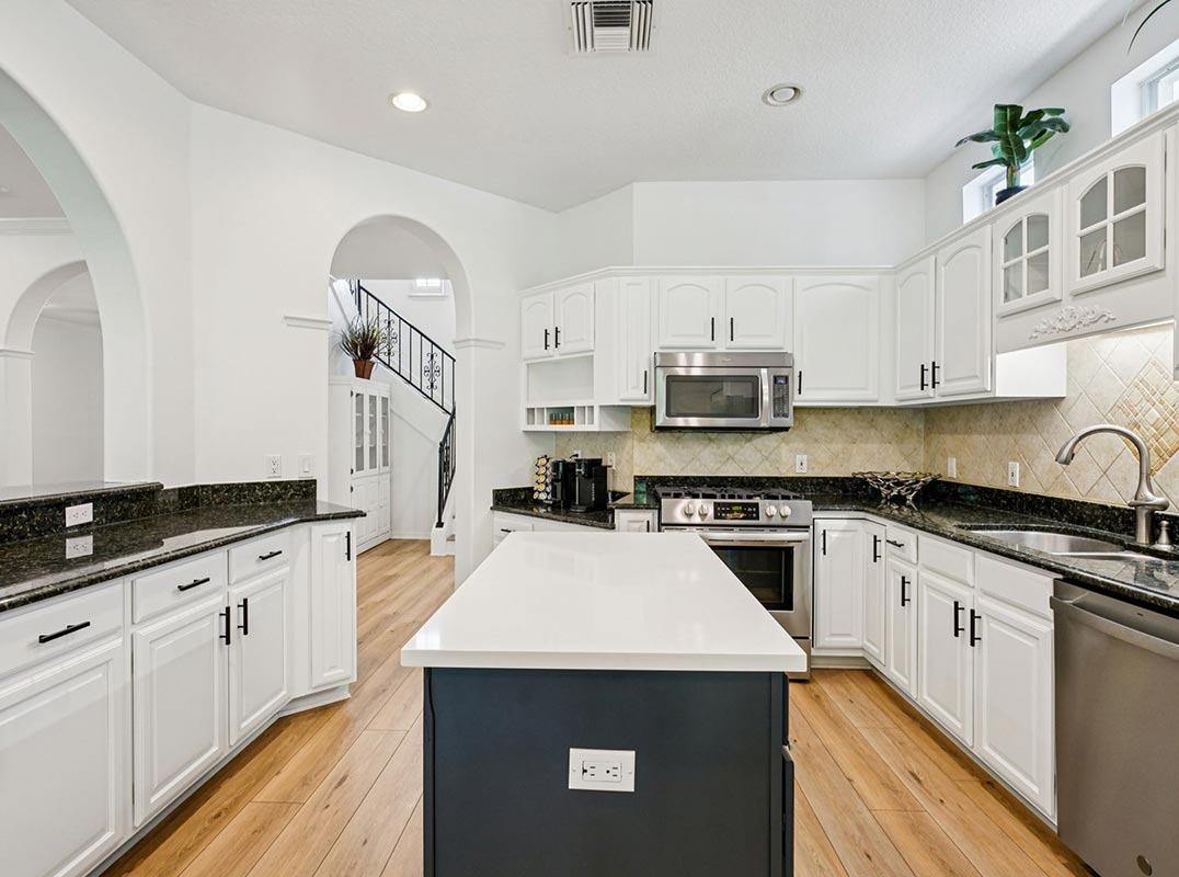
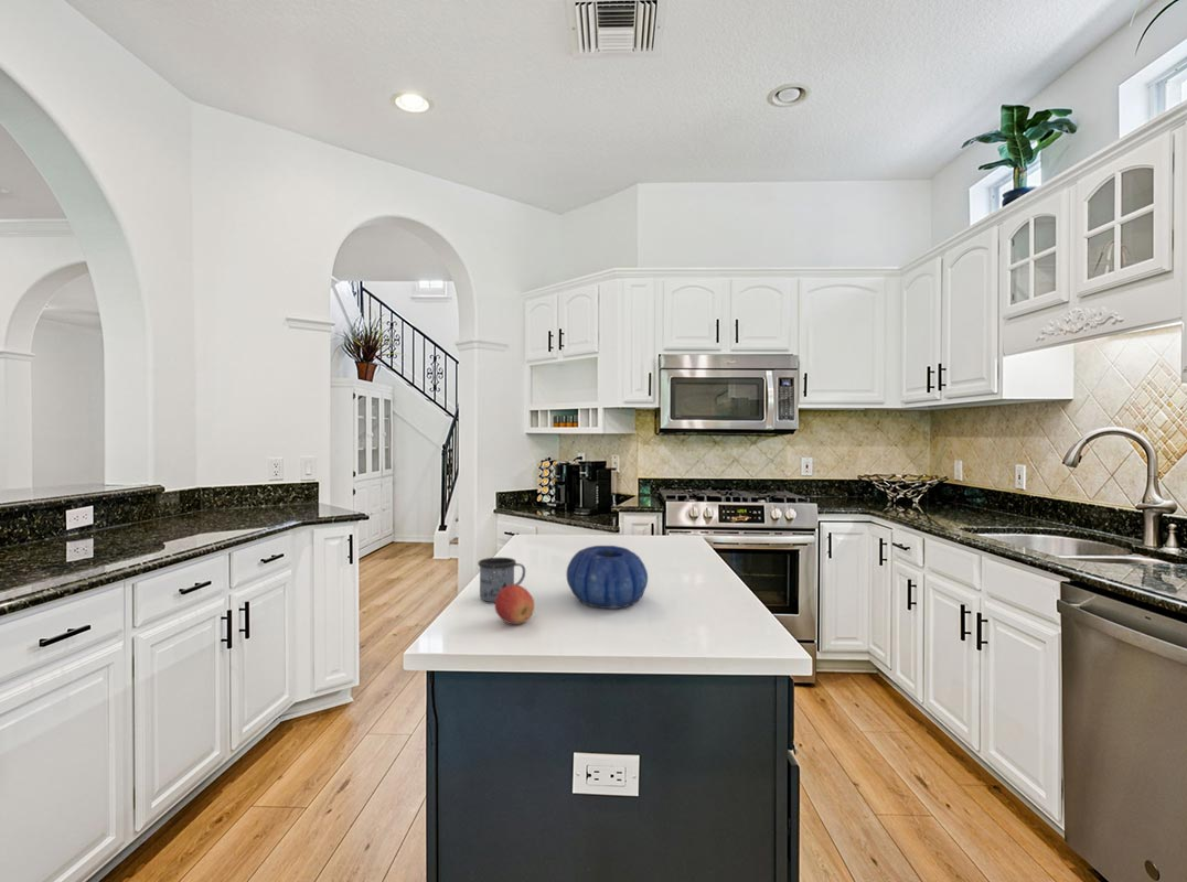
+ mug [477,557,526,603]
+ decorative bowl [566,545,649,610]
+ apple [493,583,535,625]
